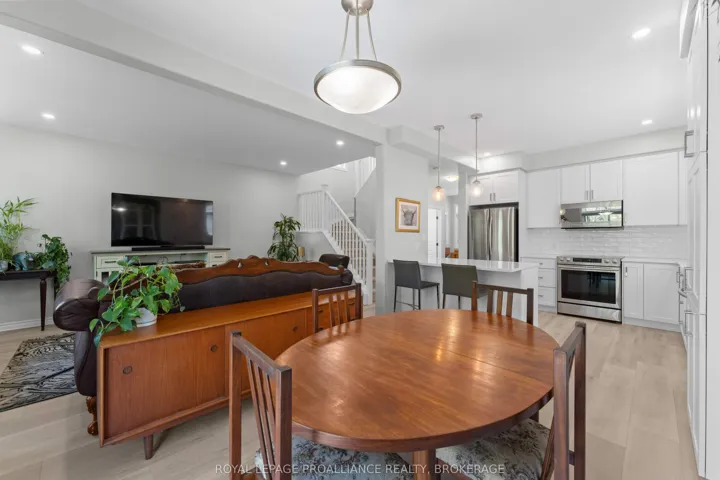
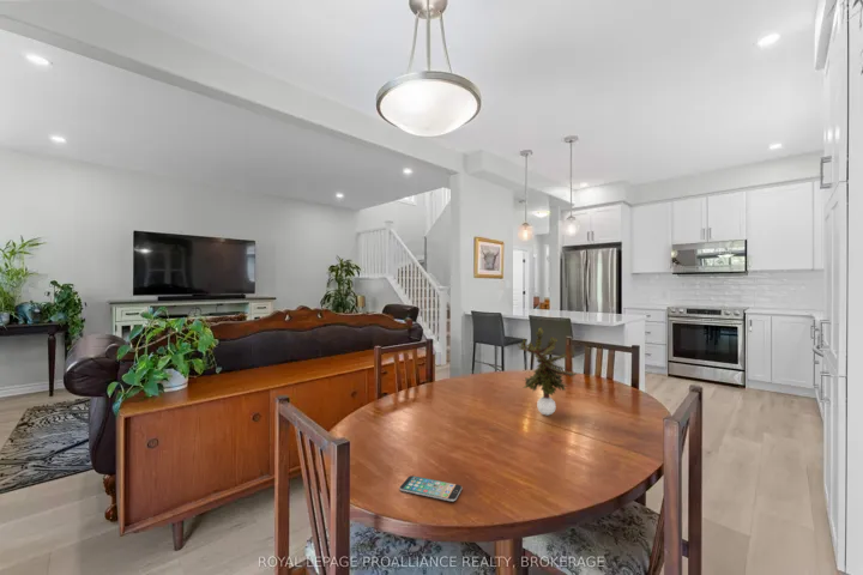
+ smartphone [398,474,463,502]
+ potted plant [515,326,578,417]
